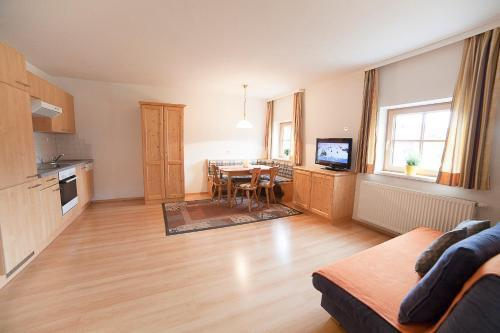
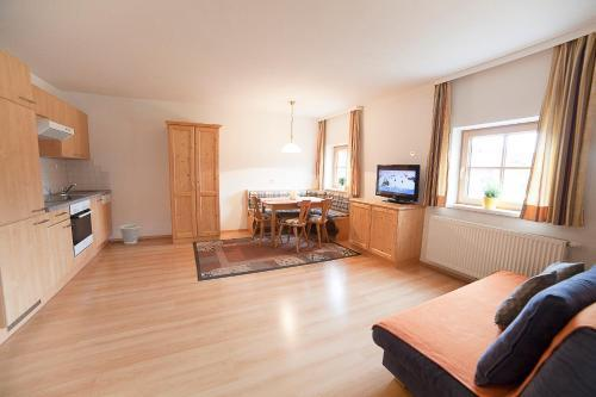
+ wastebasket [118,223,141,246]
